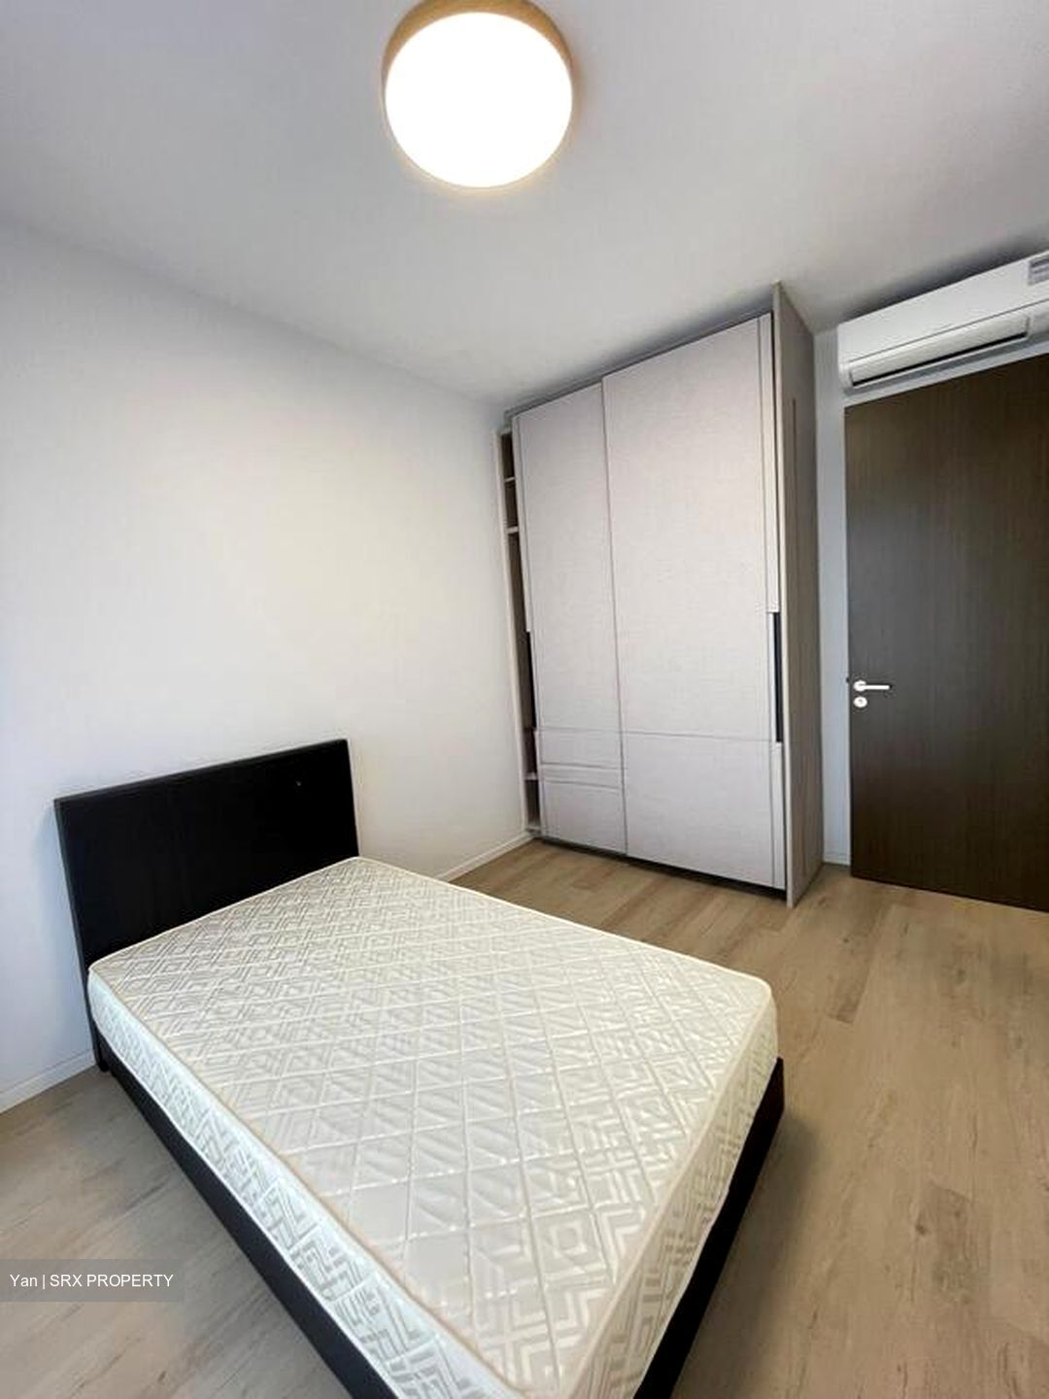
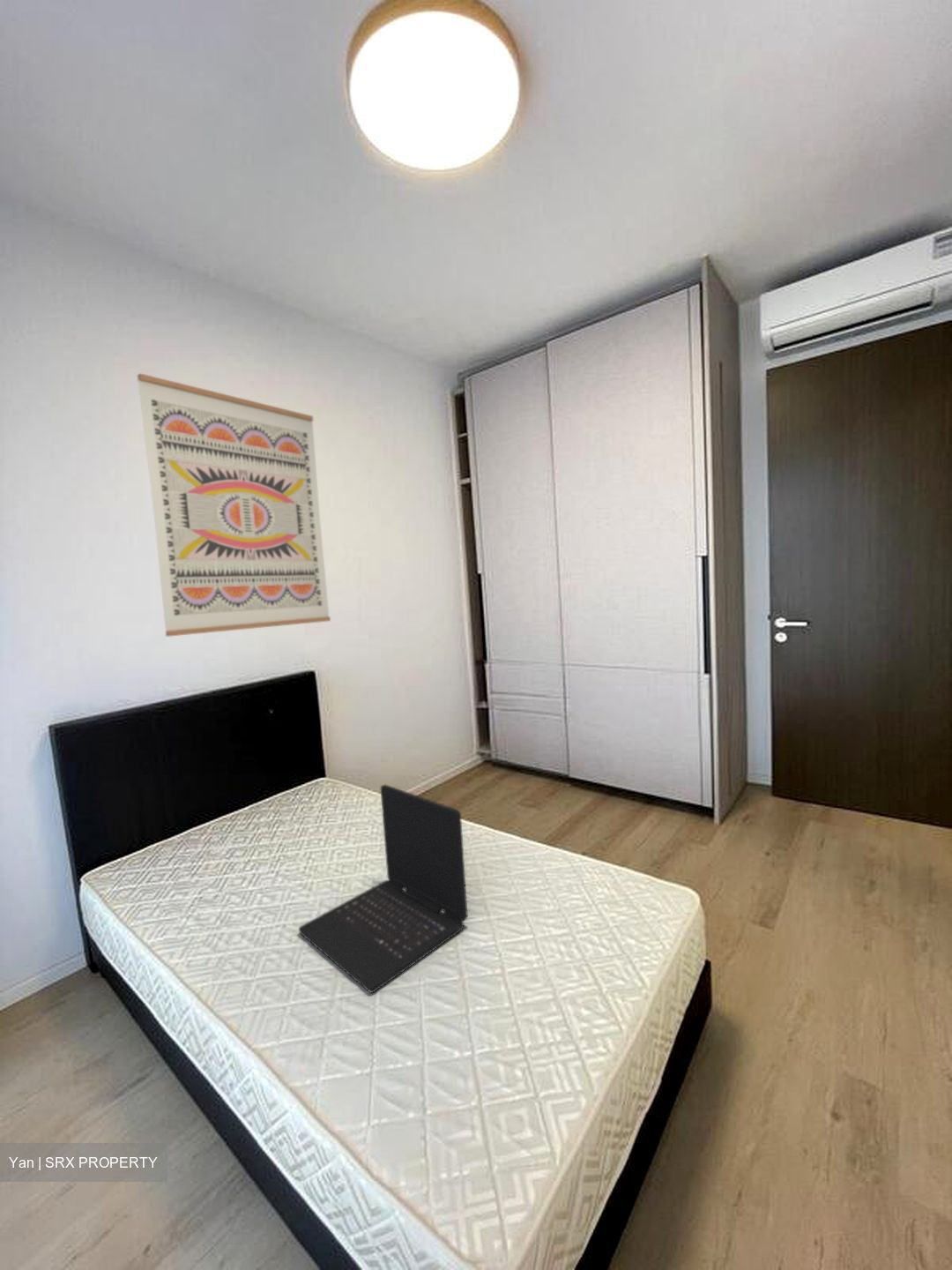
+ wall art [137,372,331,638]
+ laptop [298,784,469,994]
